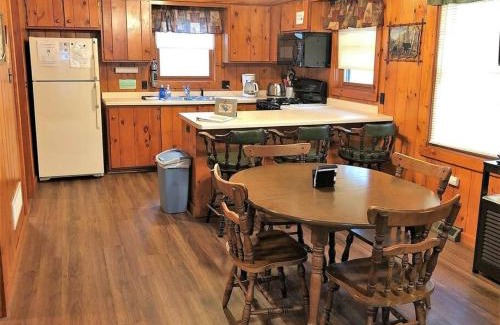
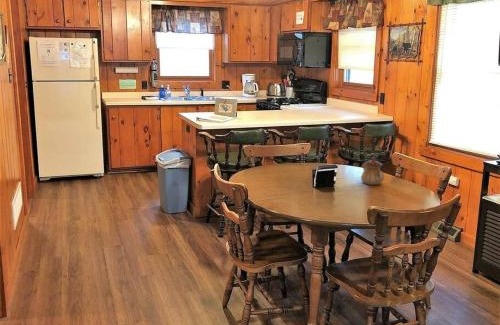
+ teapot [360,156,385,186]
